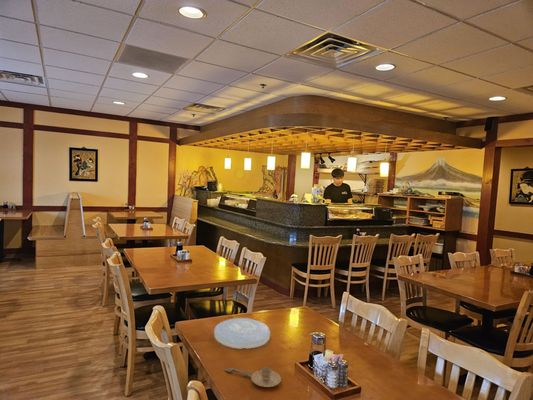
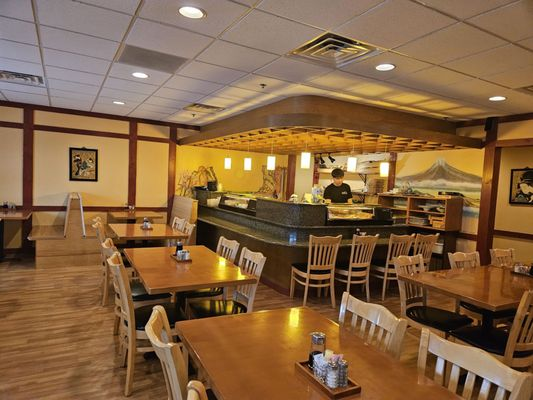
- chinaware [223,366,282,388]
- plate [213,317,271,350]
